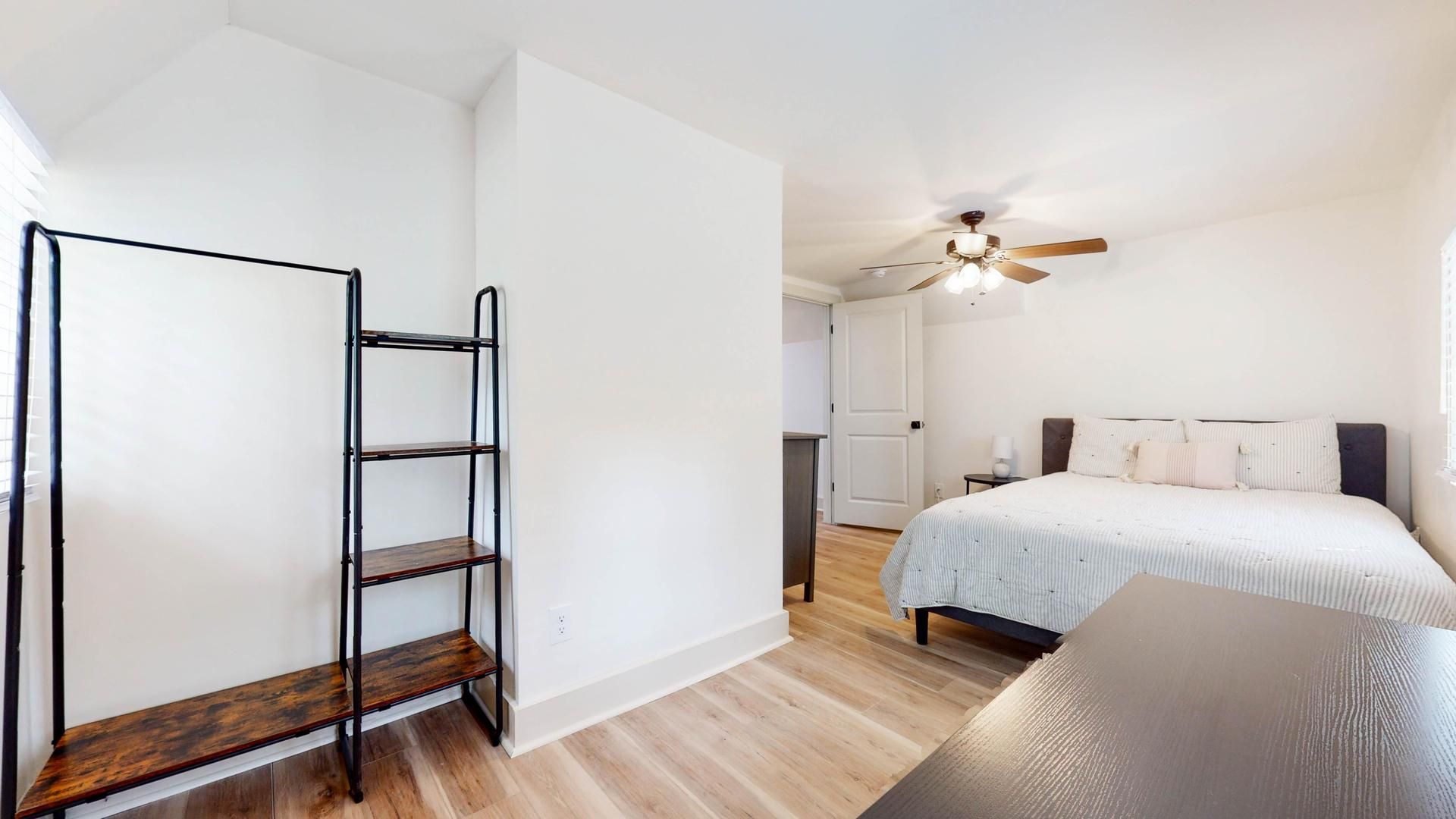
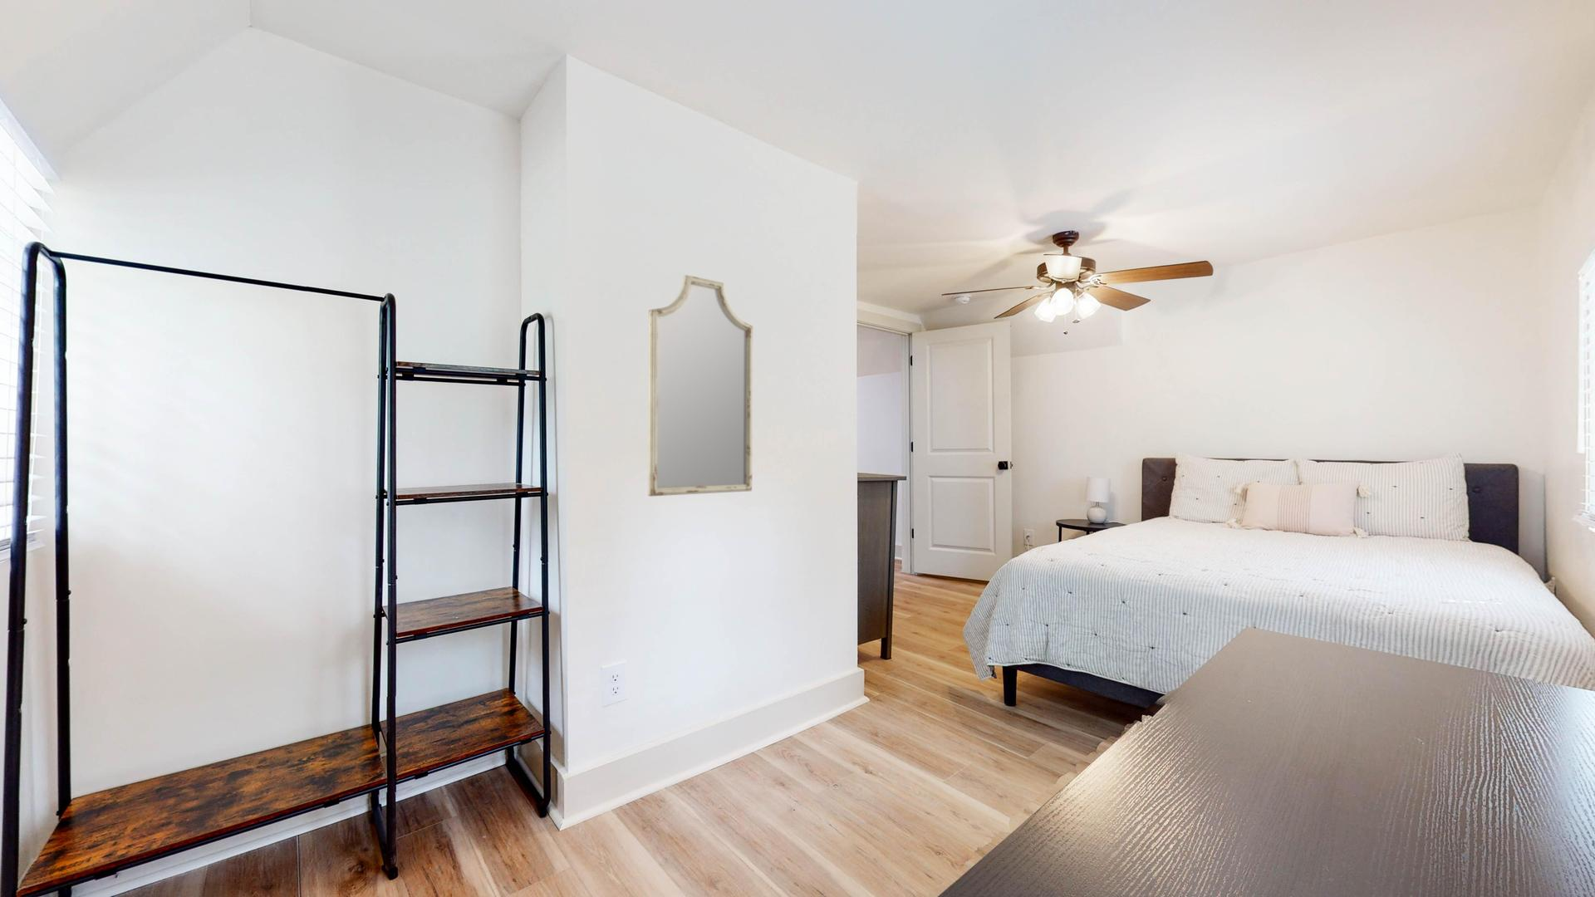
+ home mirror [647,274,754,496]
